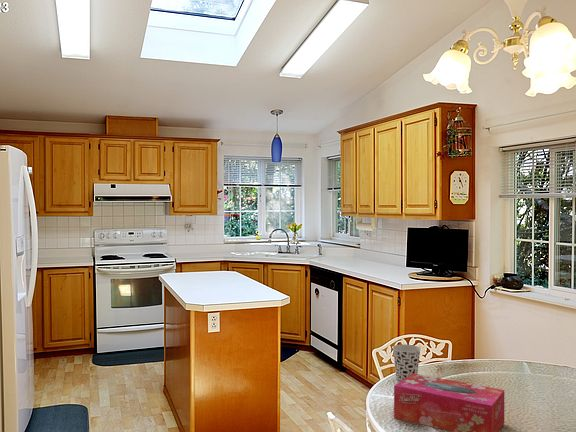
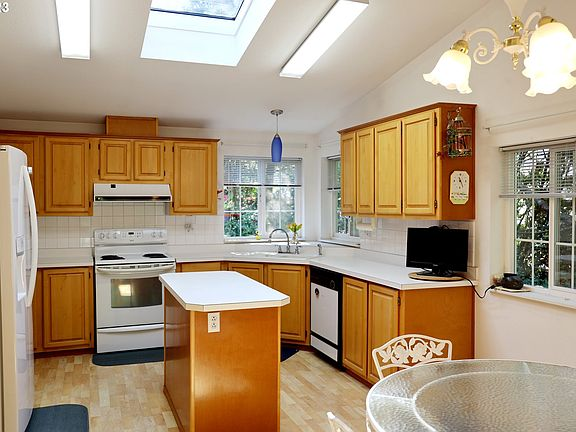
- cup [391,344,422,382]
- tissue box [393,373,505,432]
